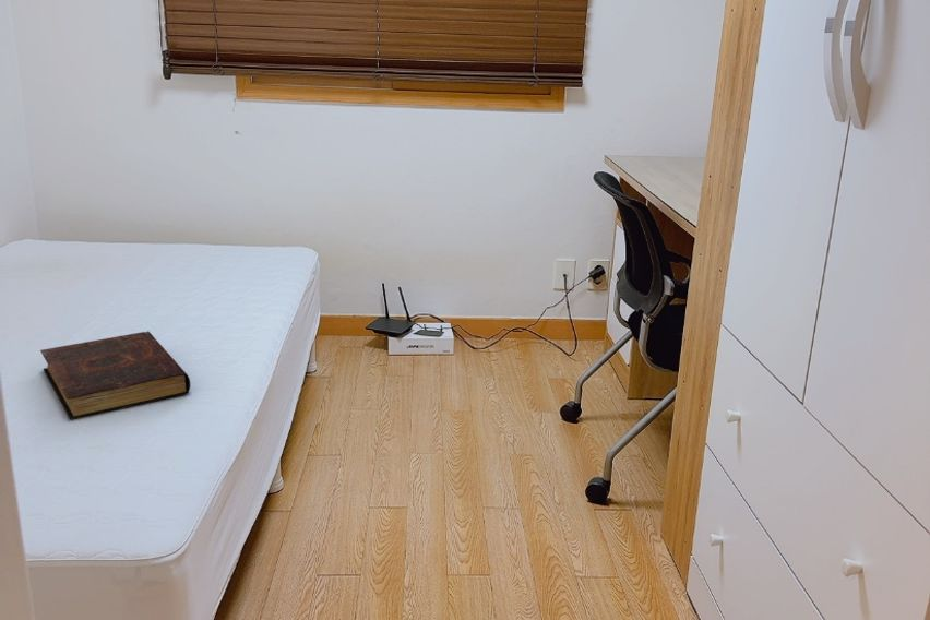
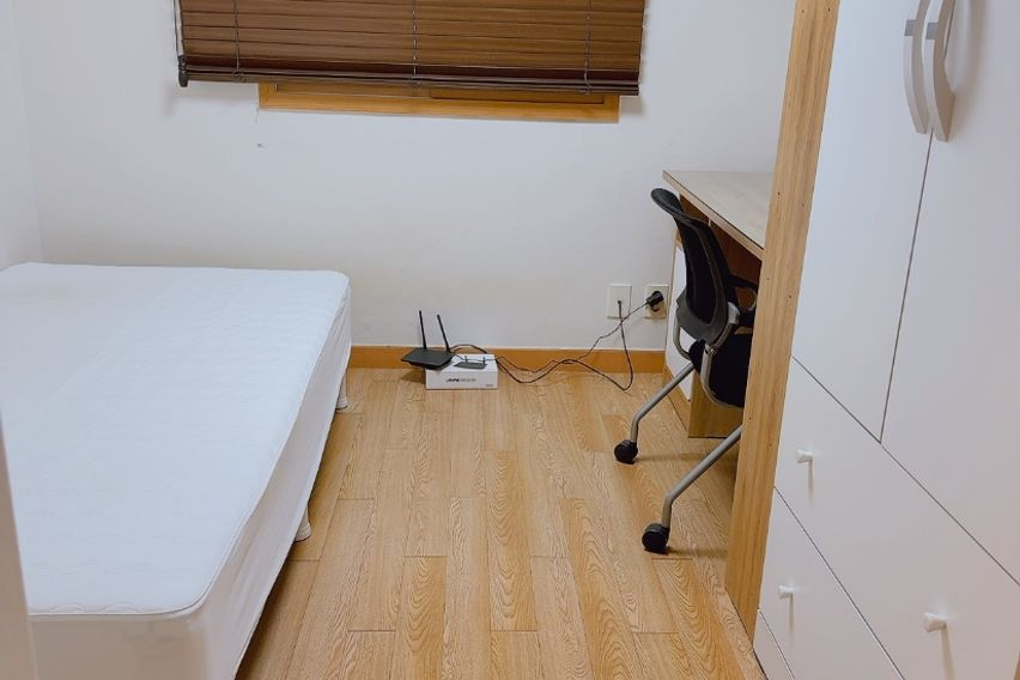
- book [39,330,191,420]
